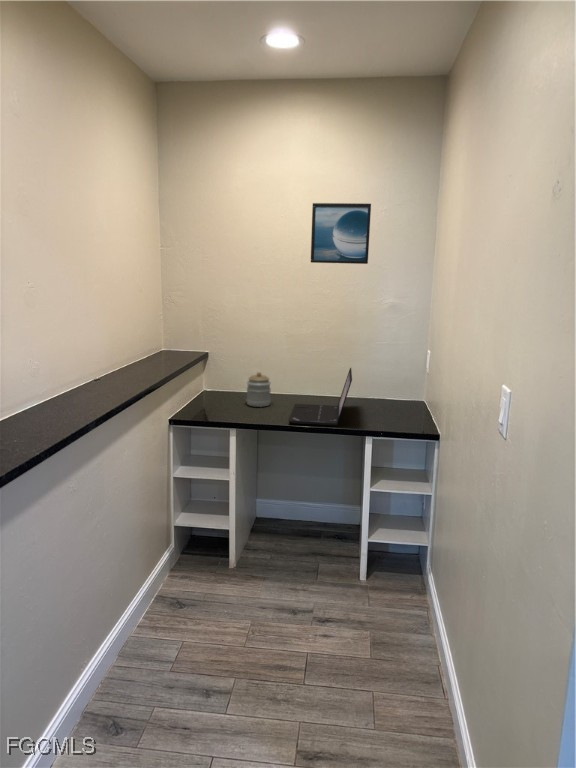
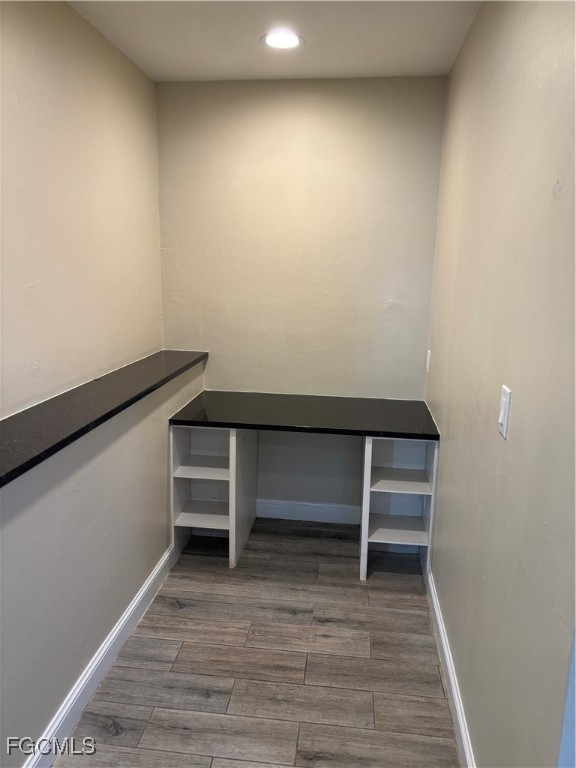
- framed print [310,202,372,265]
- laptop [288,367,353,426]
- jar [246,371,272,408]
